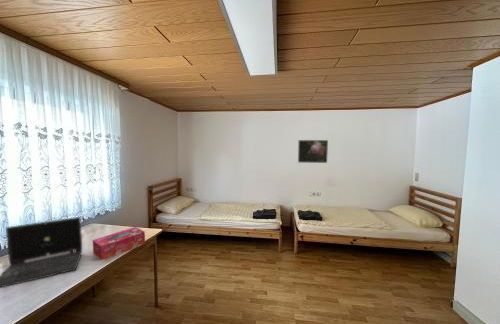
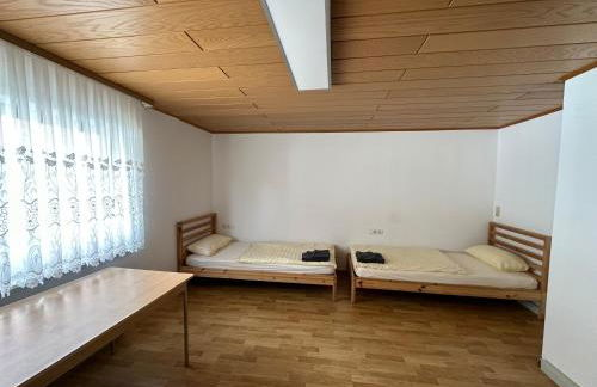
- tissue box [92,226,146,261]
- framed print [297,139,329,164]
- laptop [0,216,83,288]
